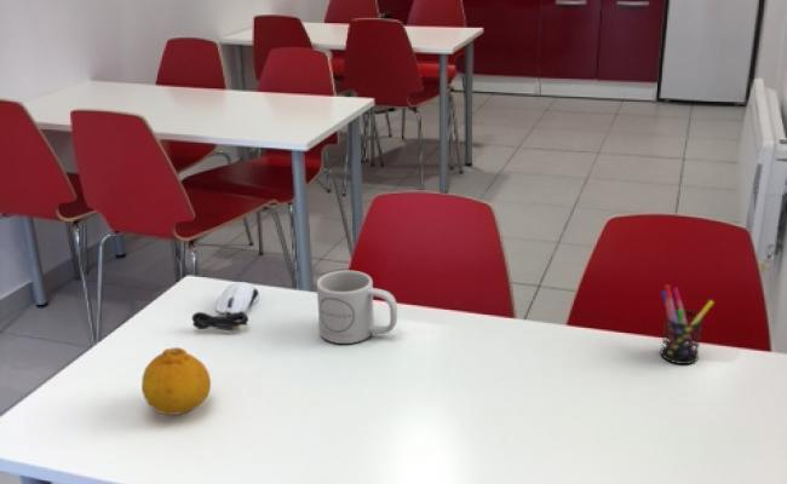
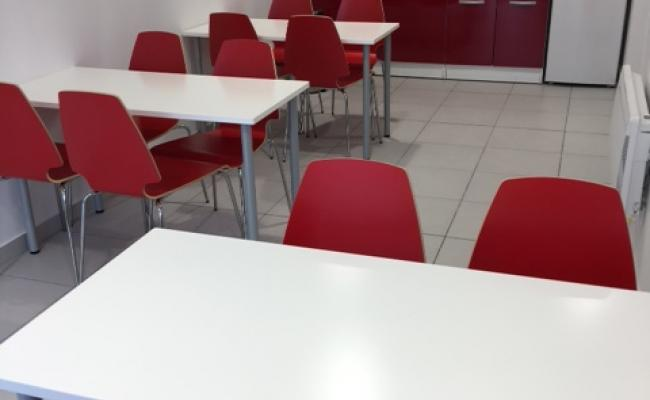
- pen holder [660,283,714,365]
- fruit [140,346,212,416]
- computer mouse [190,281,260,332]
- mug [316,270,398,345]
